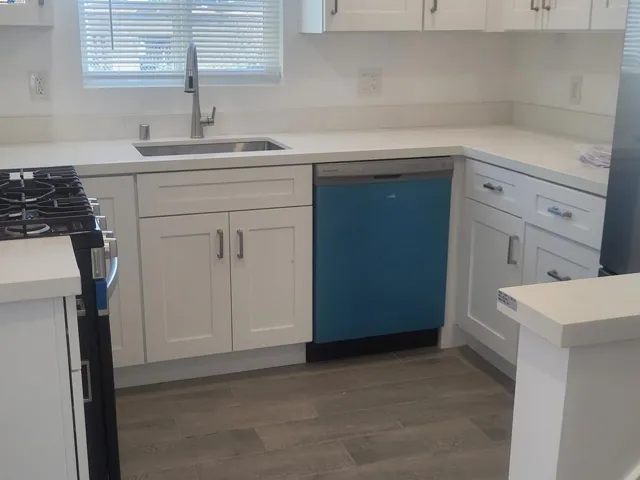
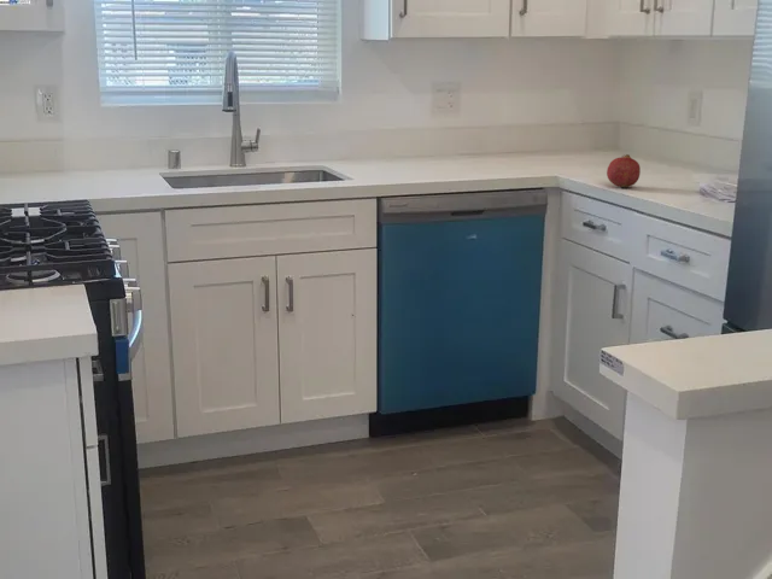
+ fruit [606,153,642,188]
